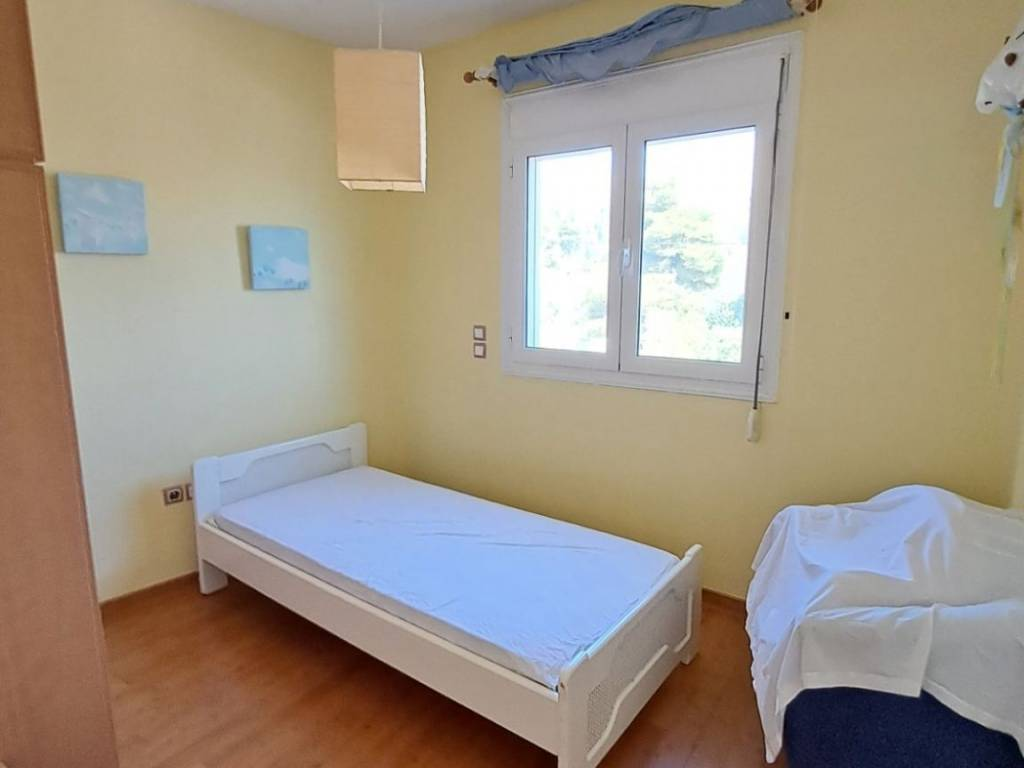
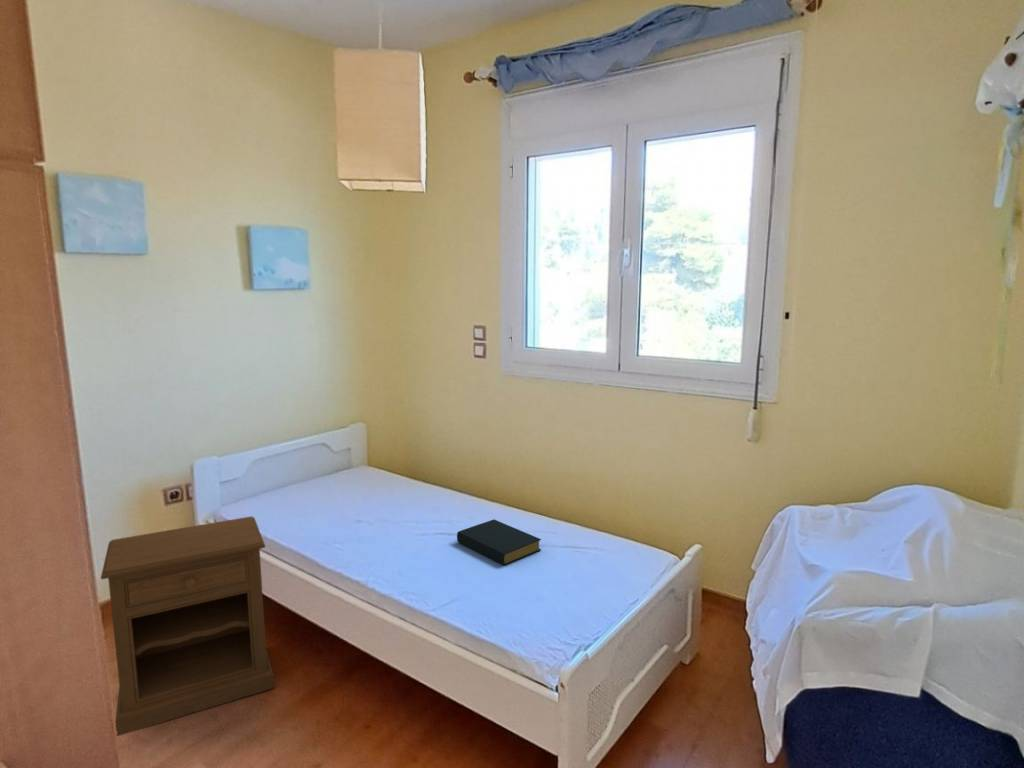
+ hardback book [456,518,542,566]
+ nightstand [100,515,276,737]
